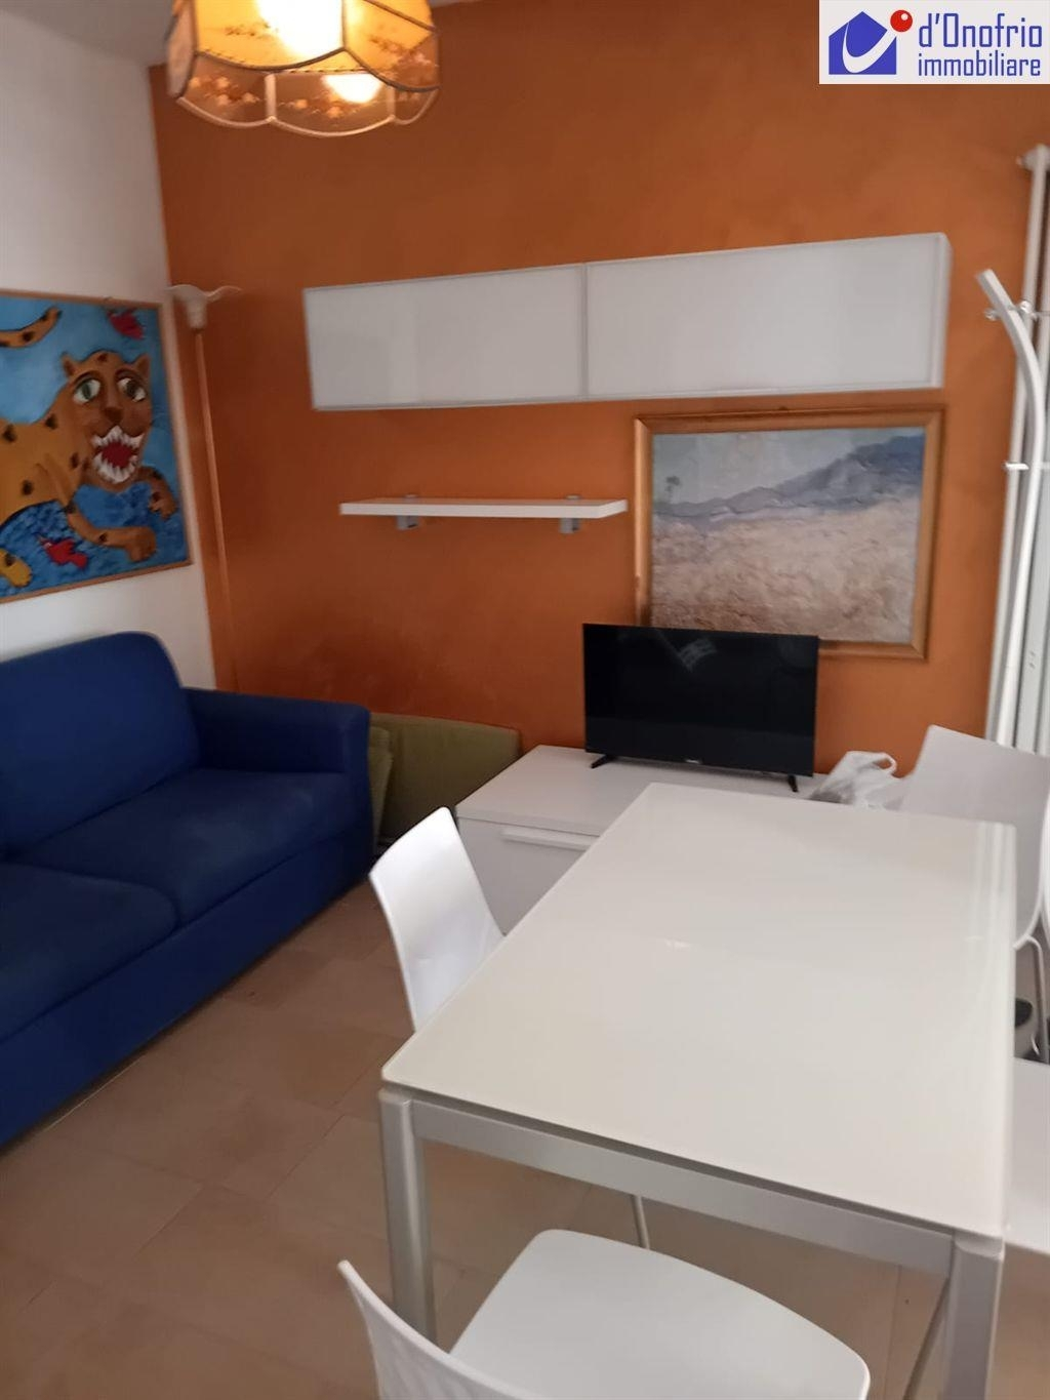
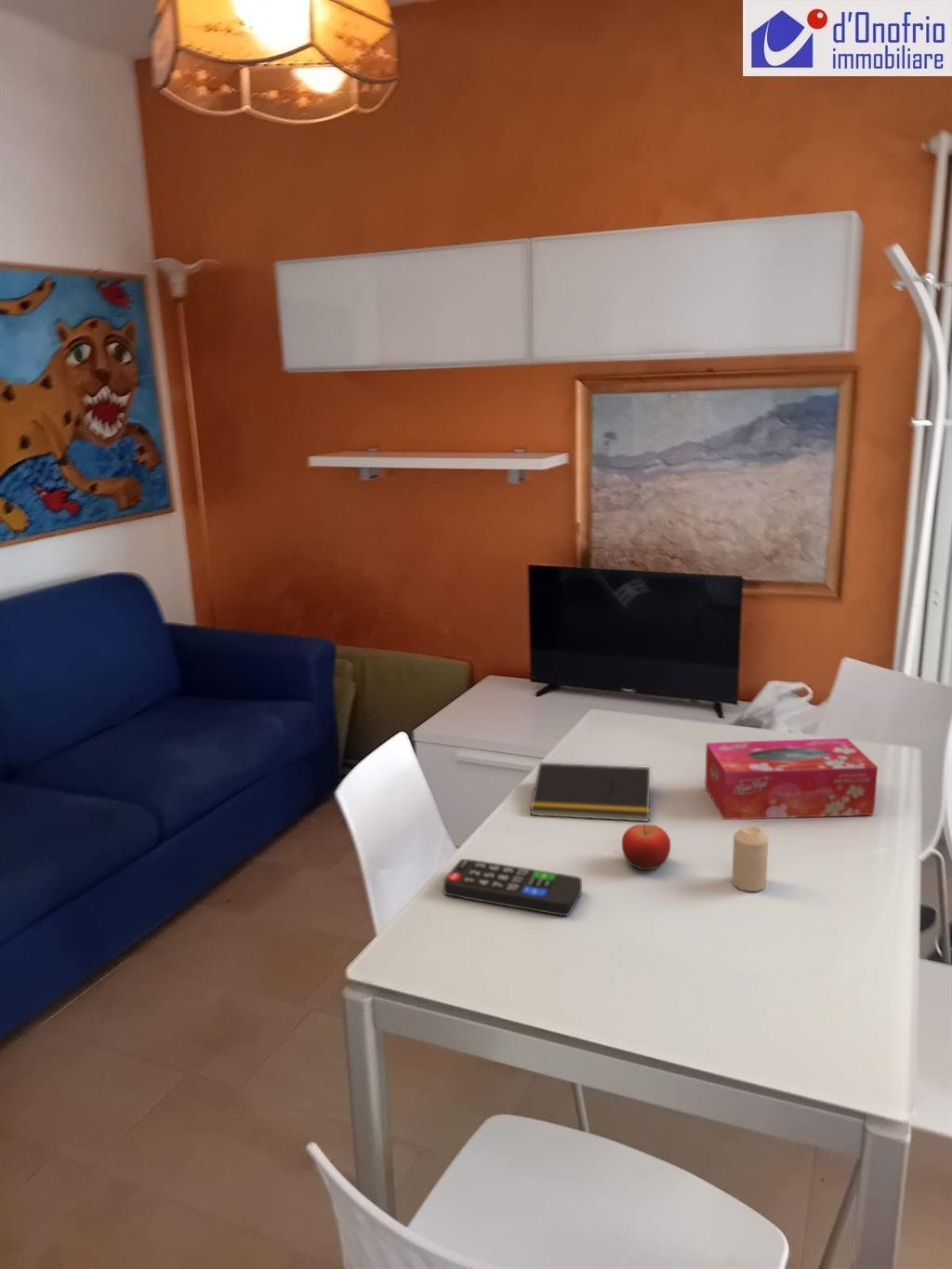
+ notepad [529,762,651,823]
+ tissue box [704,737,879,821]
+ remote control [443,858,583,917]
+ candle [731,826,769,892]
+ fruit [621,823,671,871]
